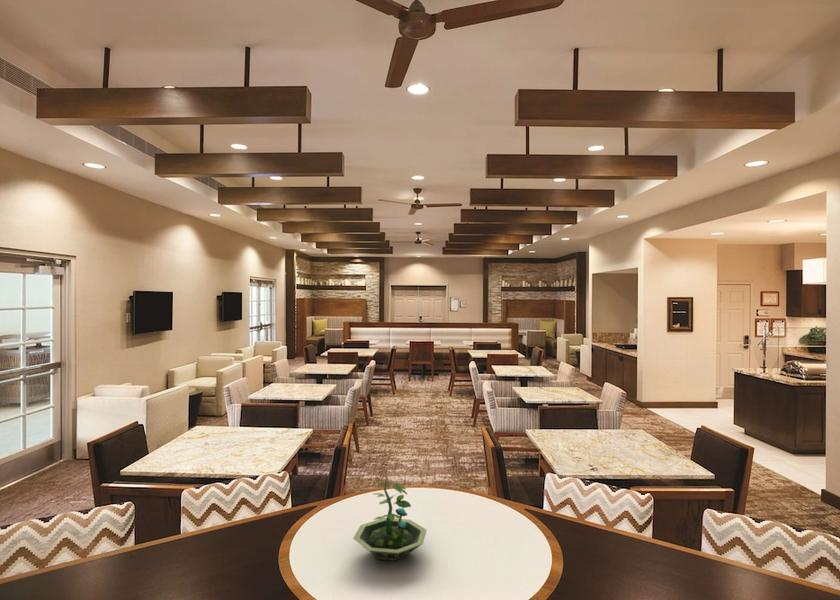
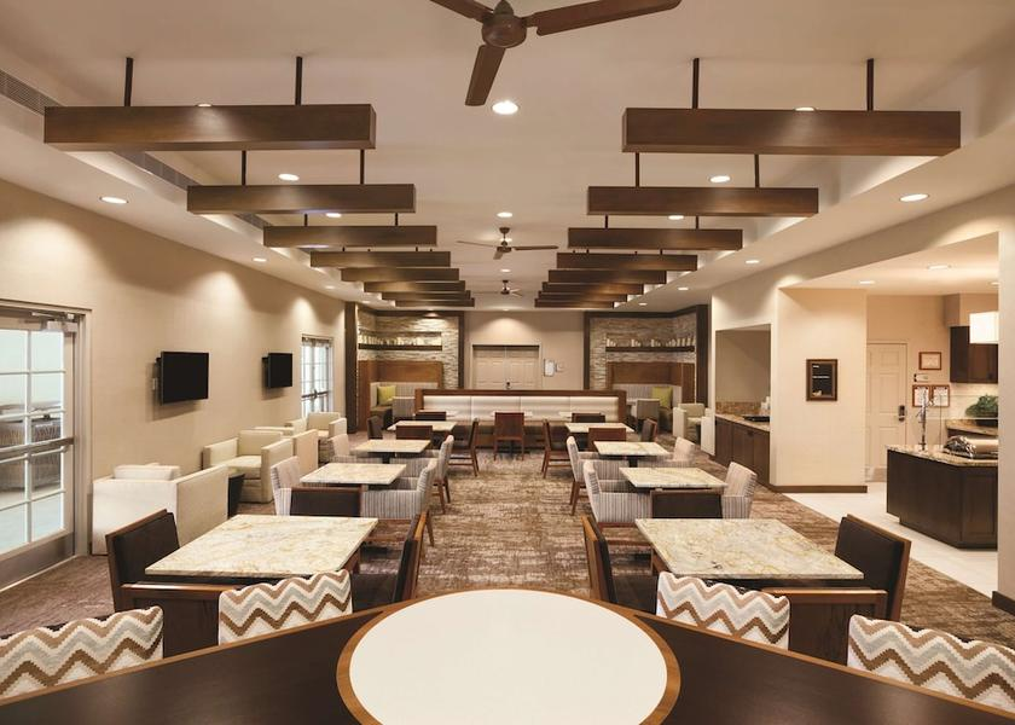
- terrarium [352,480,428,562]
